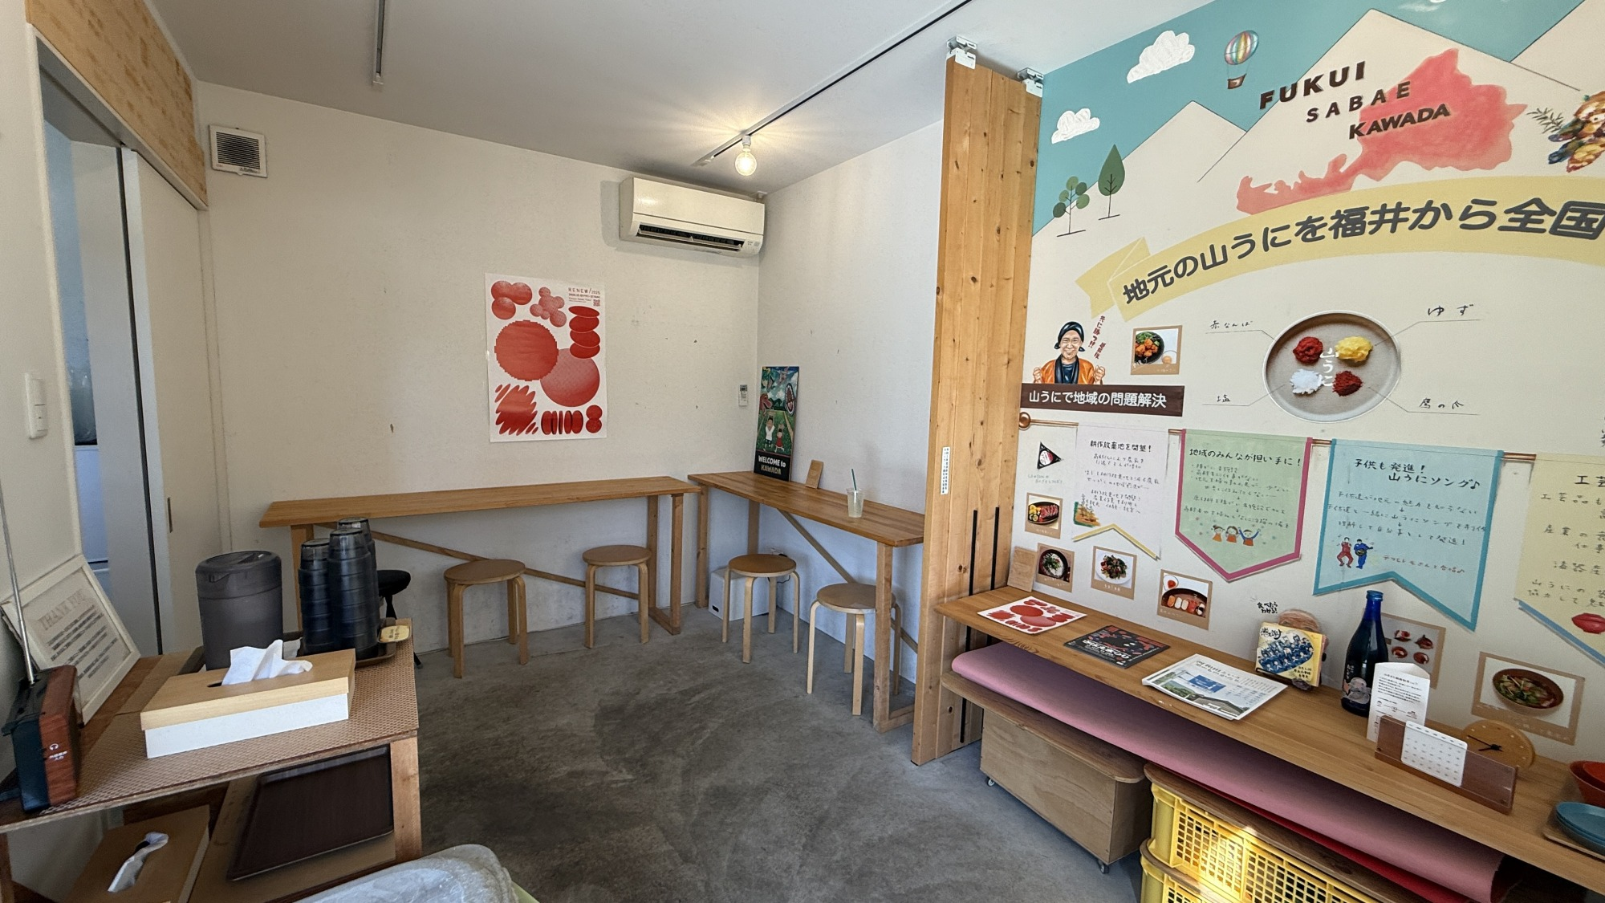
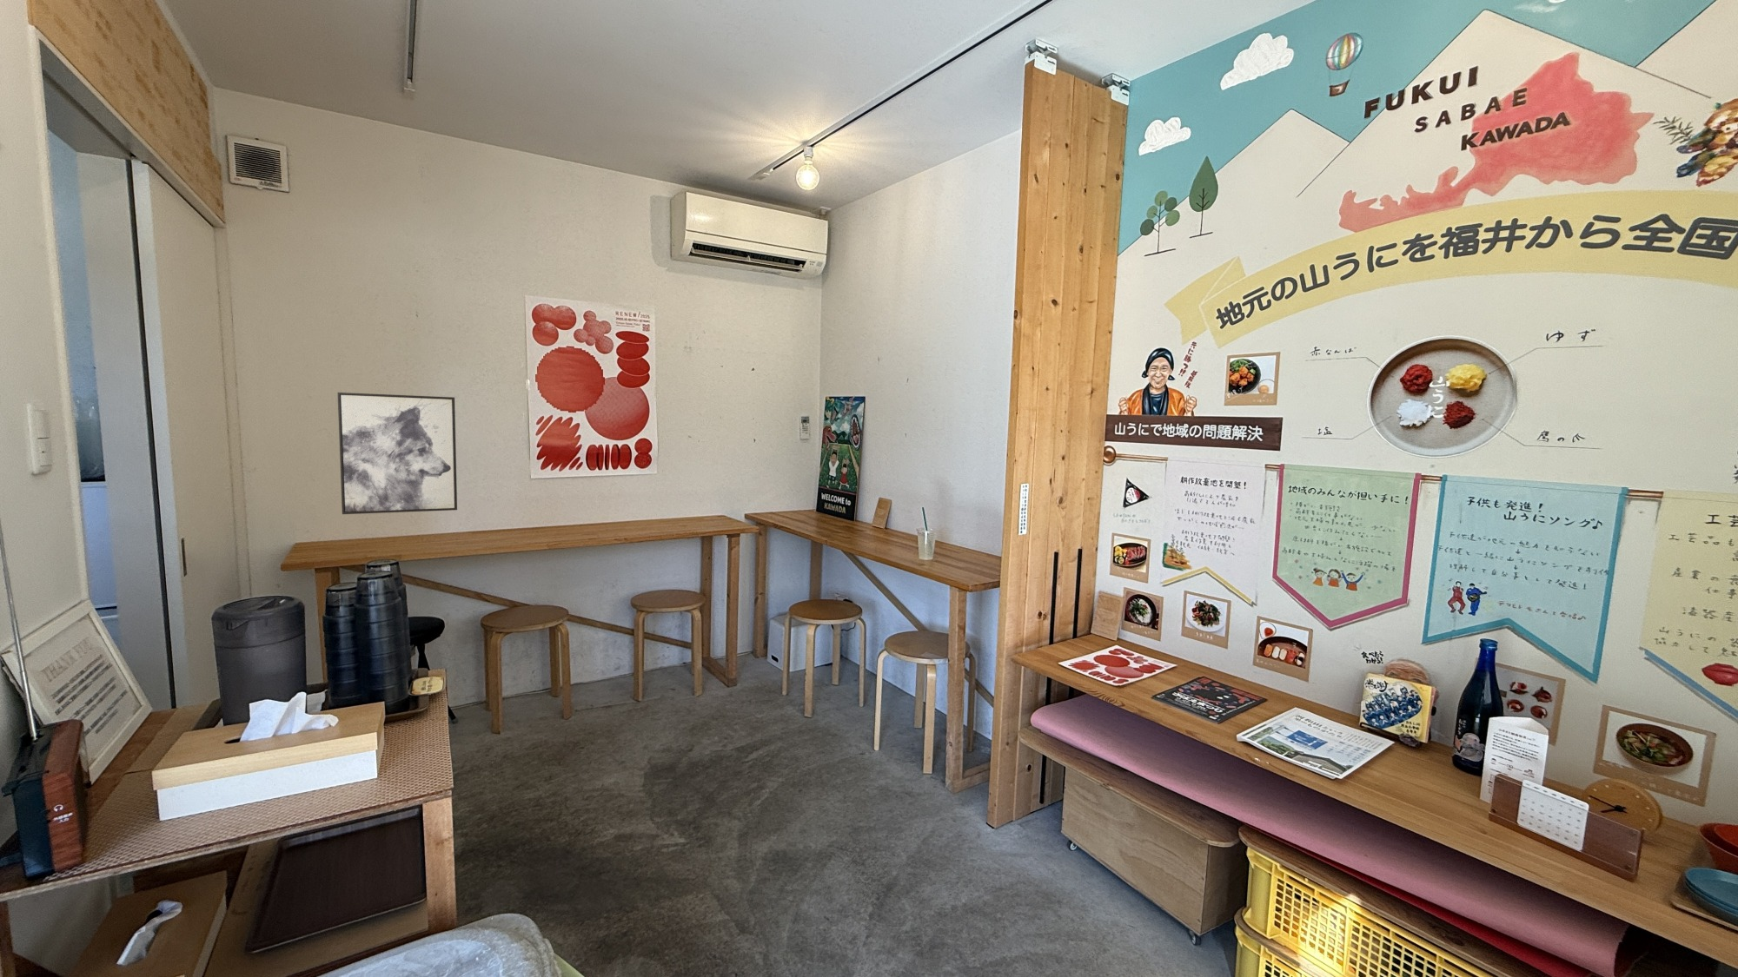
+ wall art [337,391,458,515]
